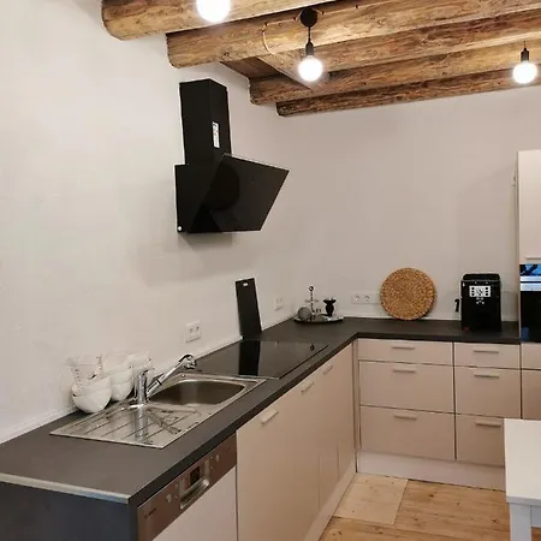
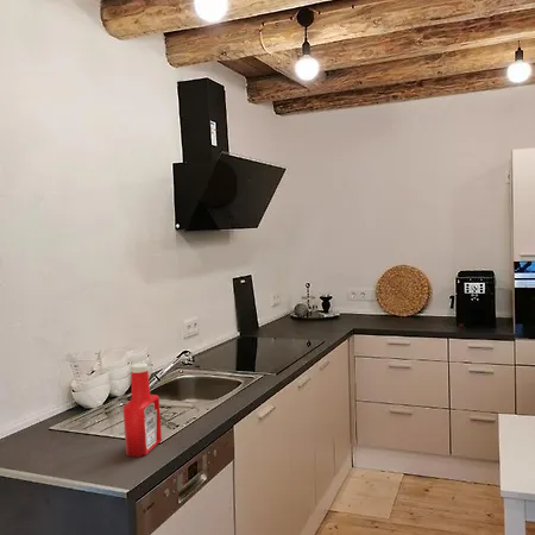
+ soap bottle [122,361,163,458]
